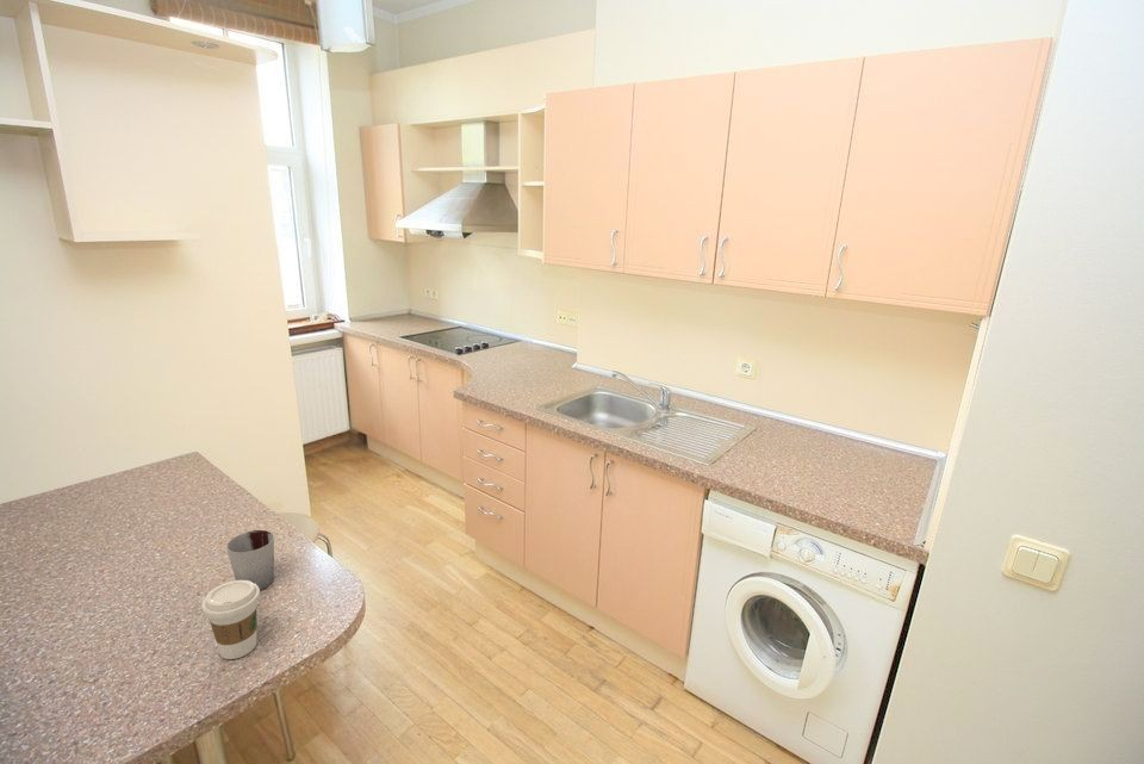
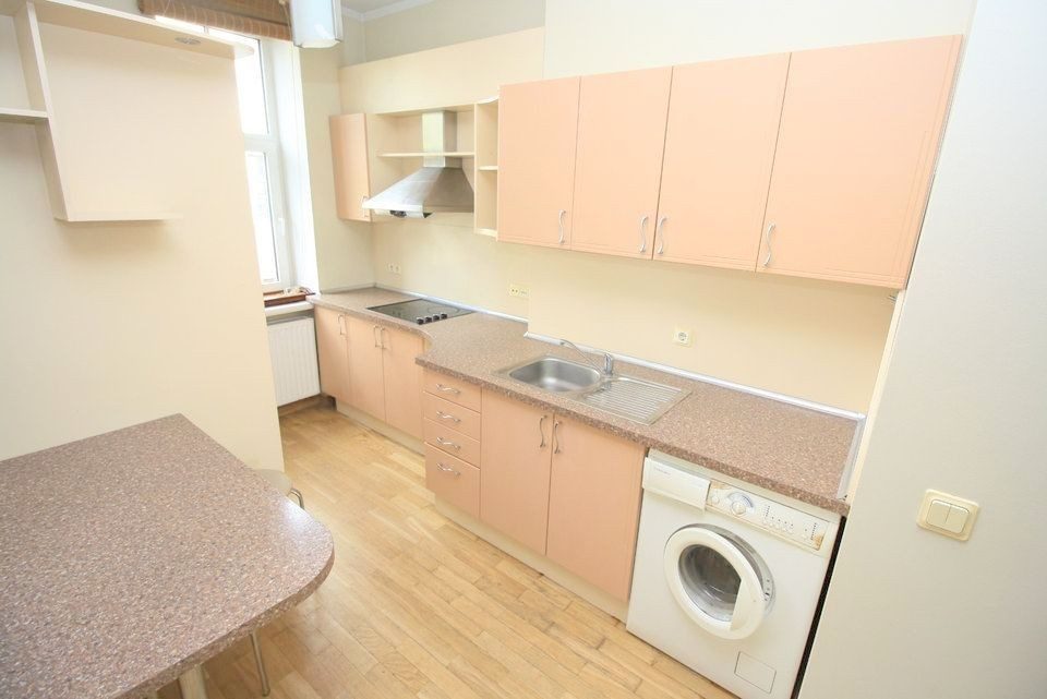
- cup [225,529,275,591]
- coffee cup [200,579,261,660]
